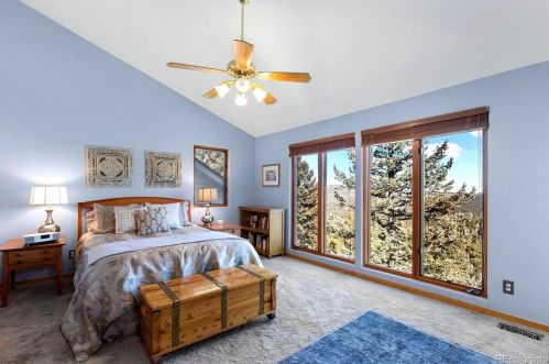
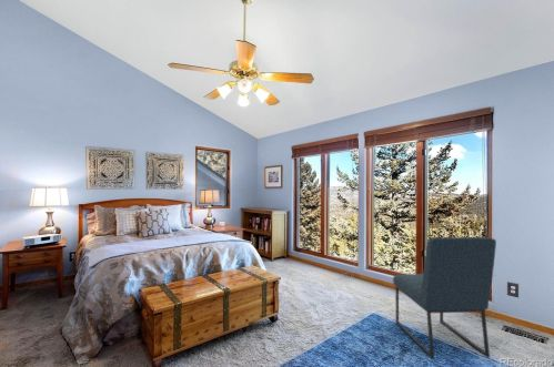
+ chair [392,236,497,360]
